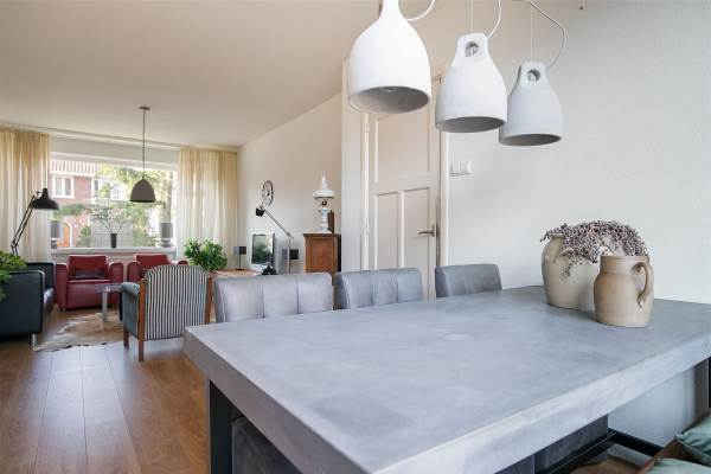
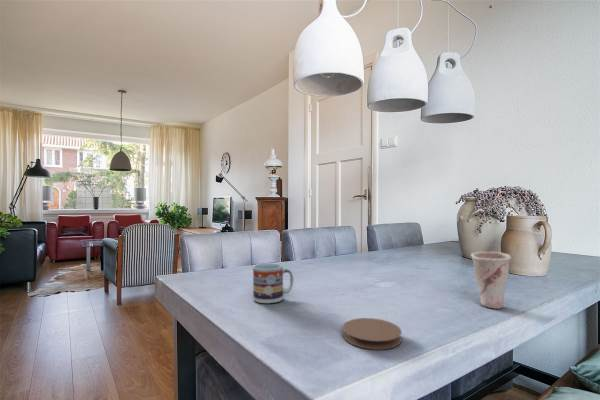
+ cup [470,250,512,310]
+ coaster [341,317,403,351]
+ cup [252,262,294,304]
